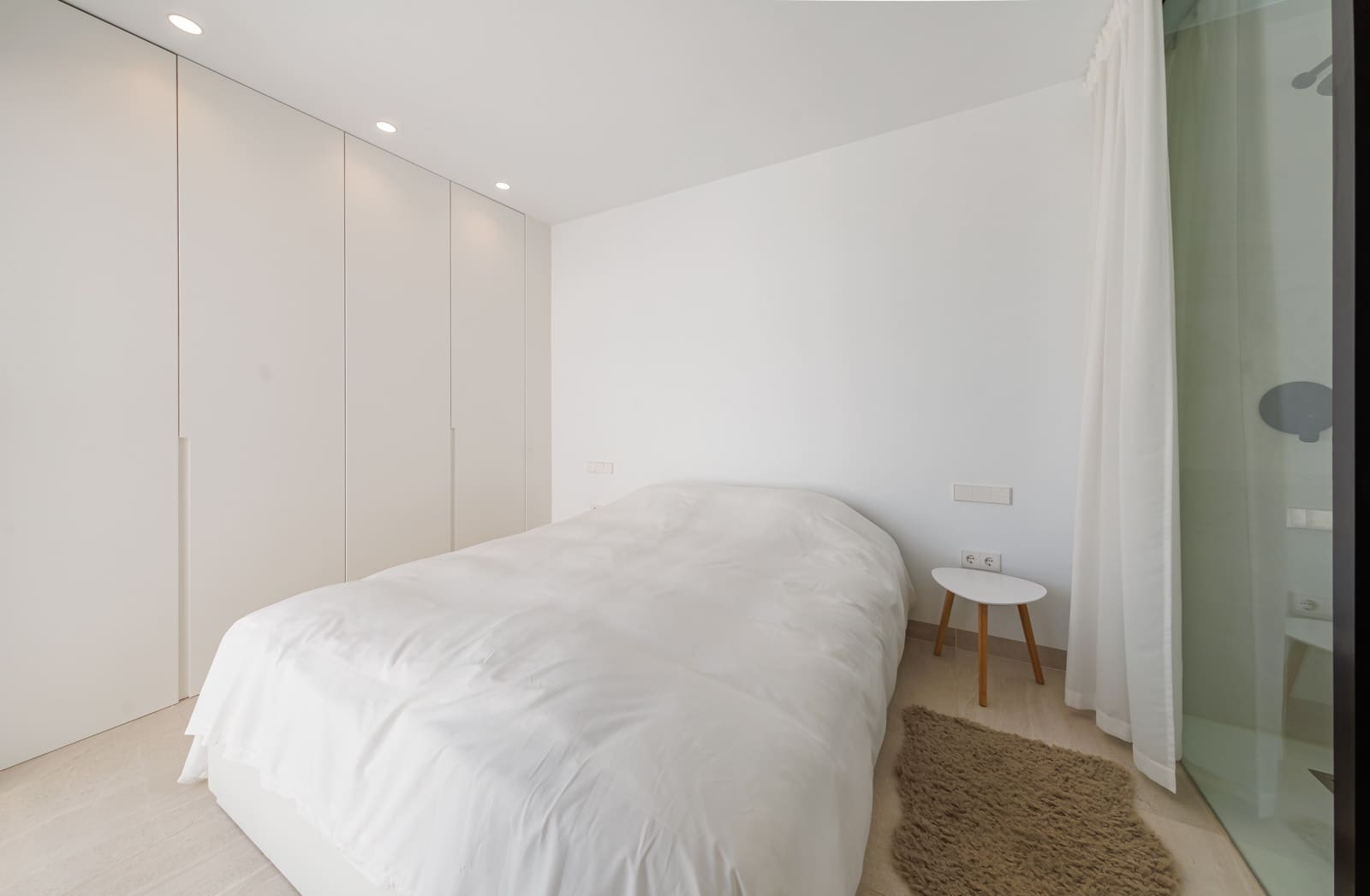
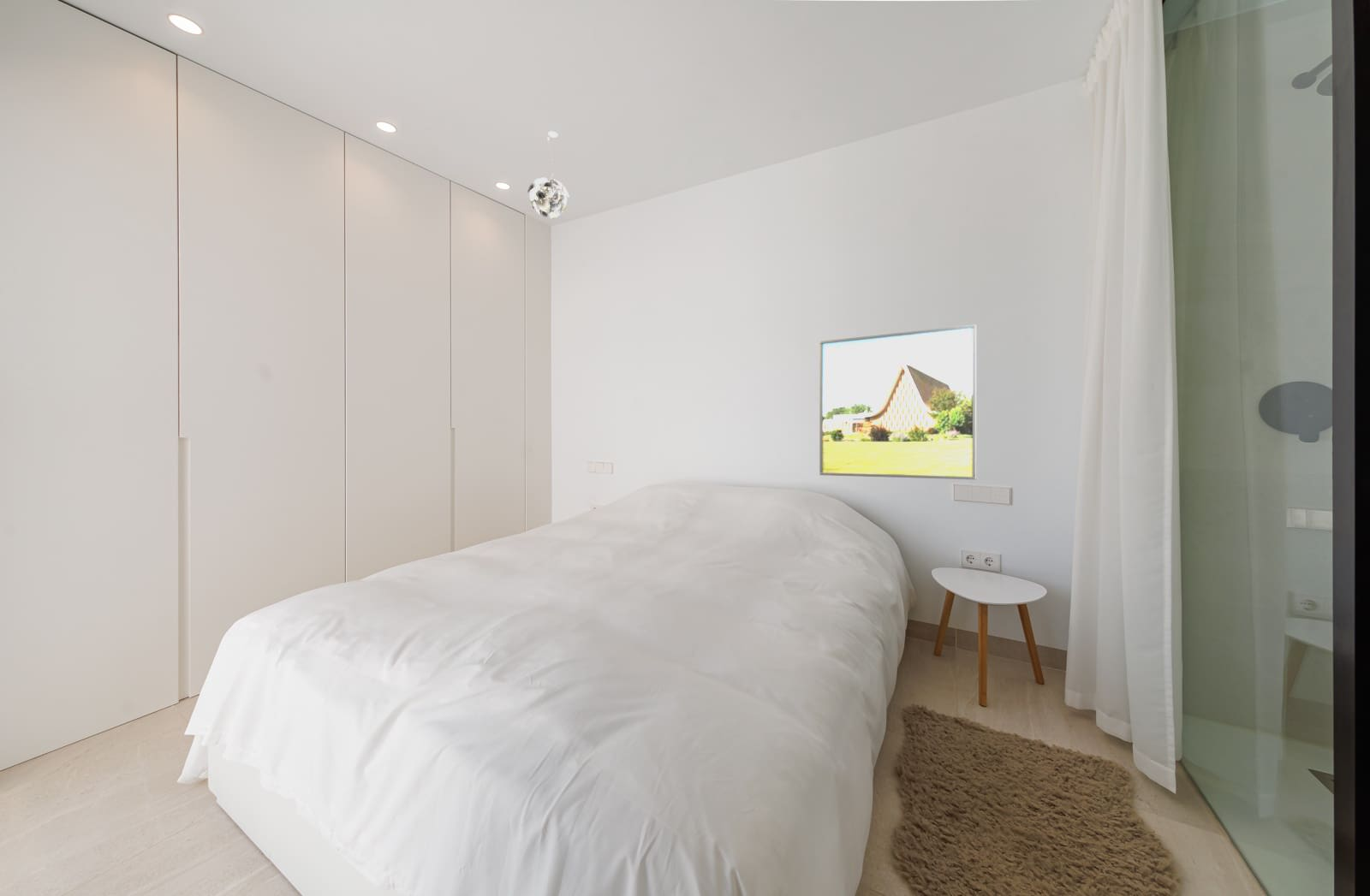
+ pendant light [527,130,570,219]
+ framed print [819,323,977,480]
